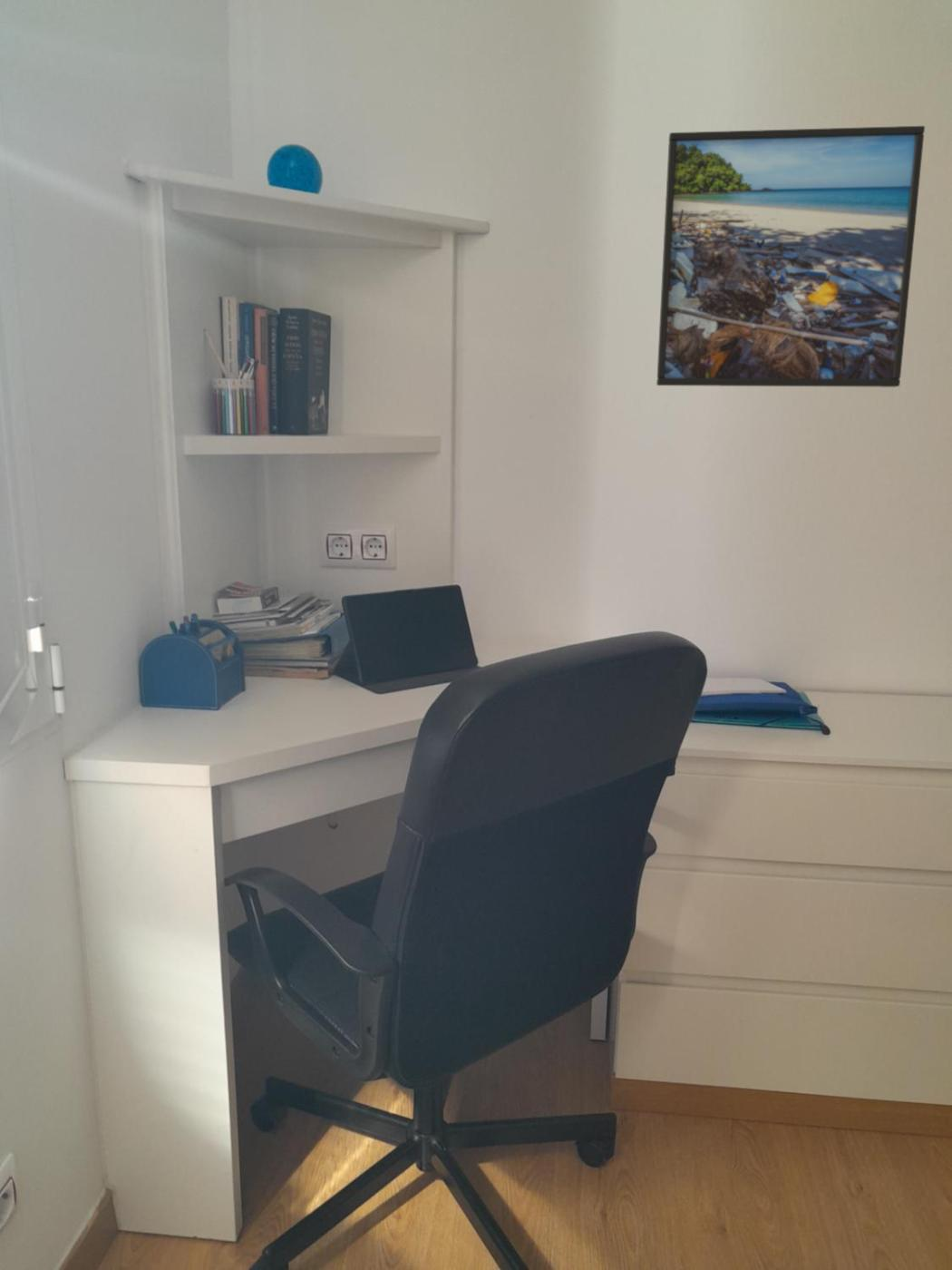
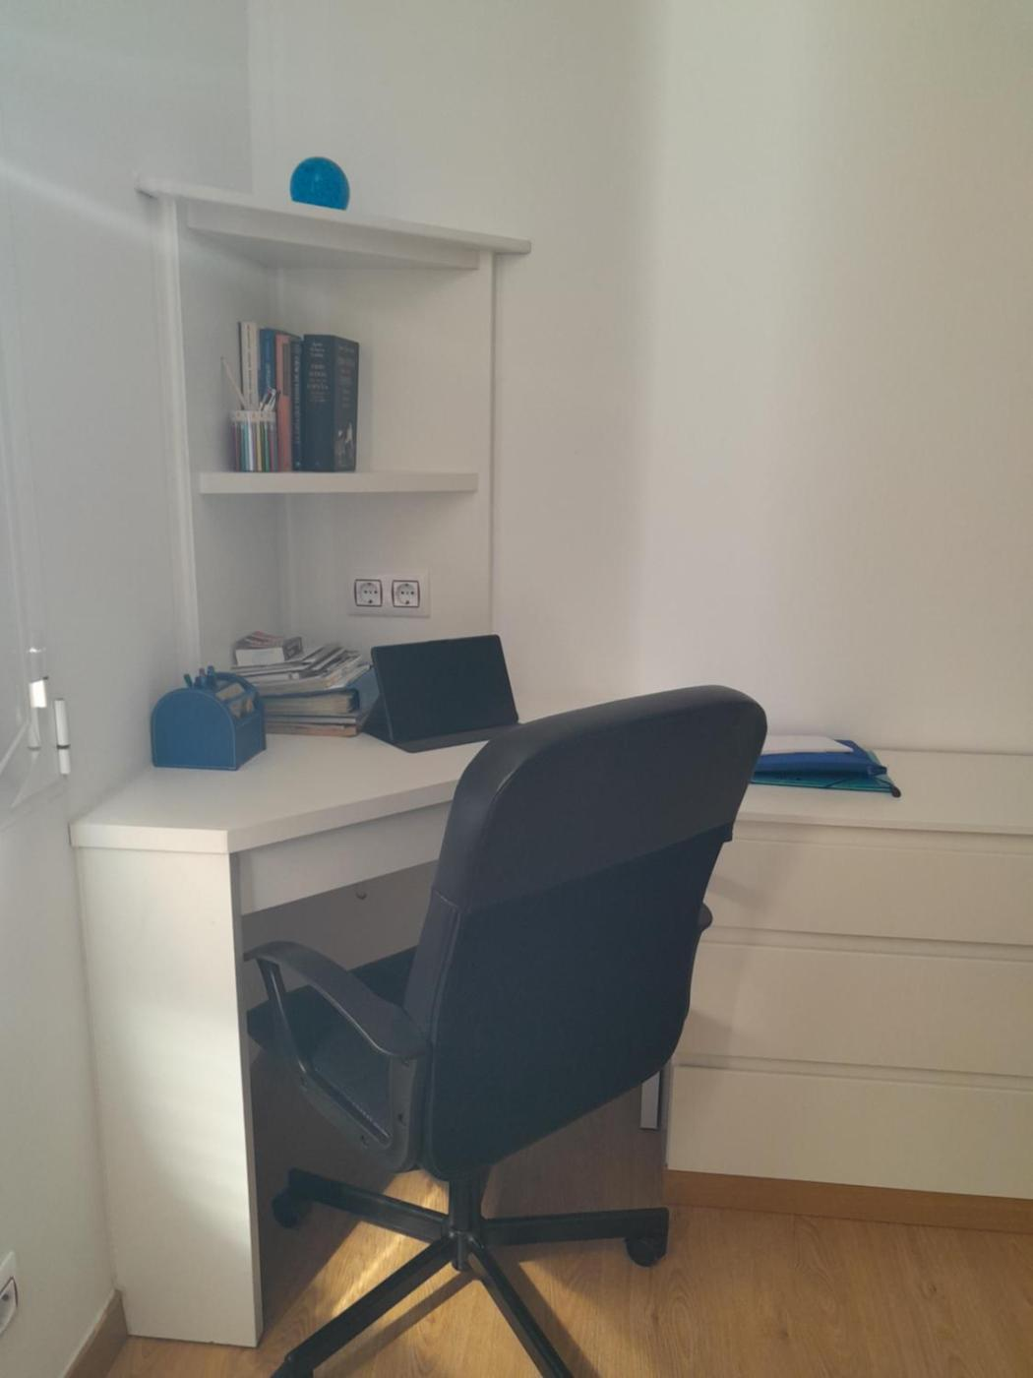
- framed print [656,125,926,388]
